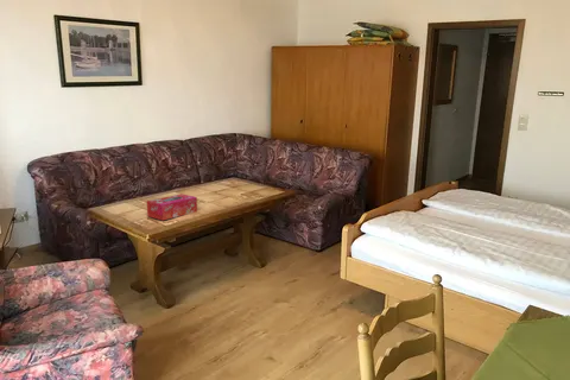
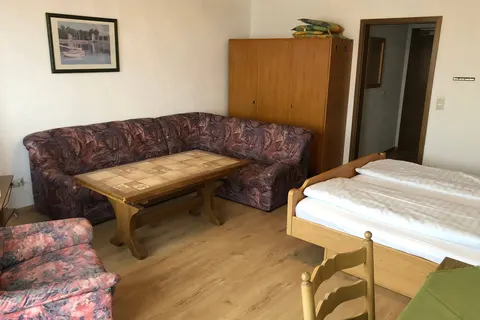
- tissue box [146,192,198,221]
